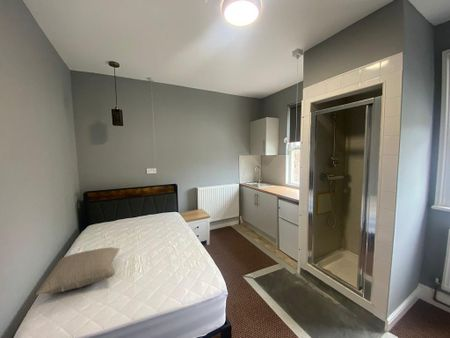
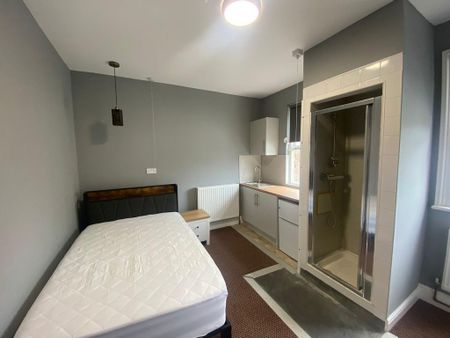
- pillow [35,246,120,296]
